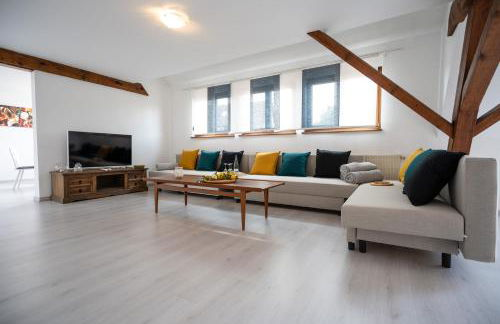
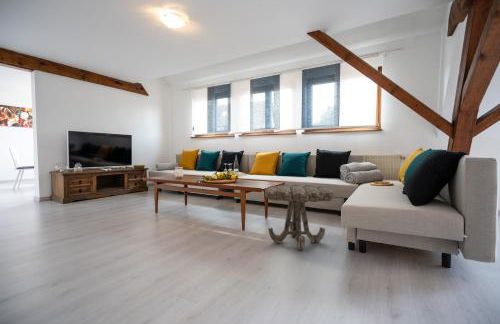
+ side table [264,184,335,251]
